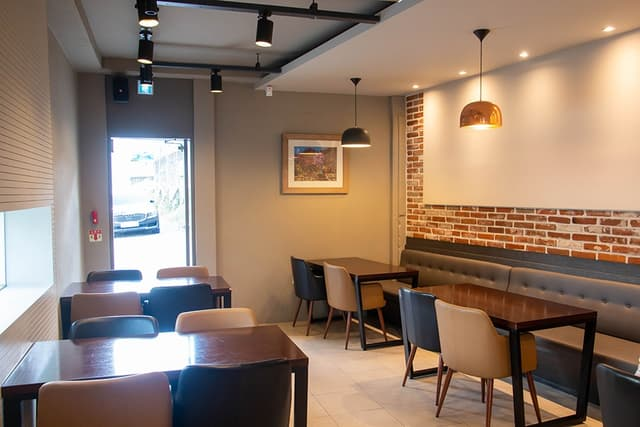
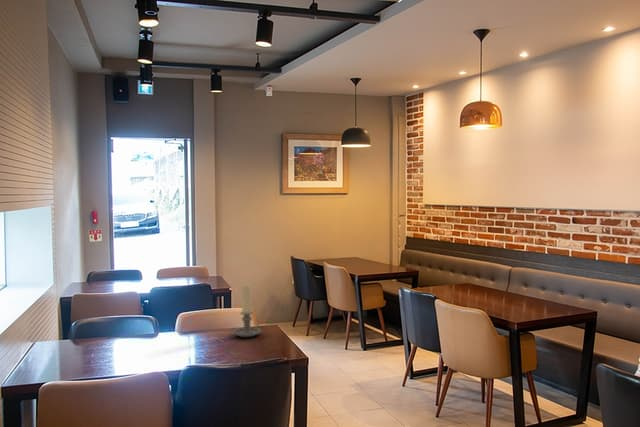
+ candle holder [228,283,262,338]
